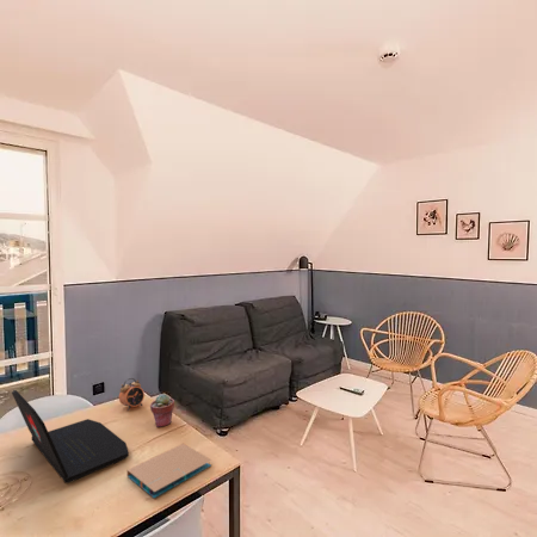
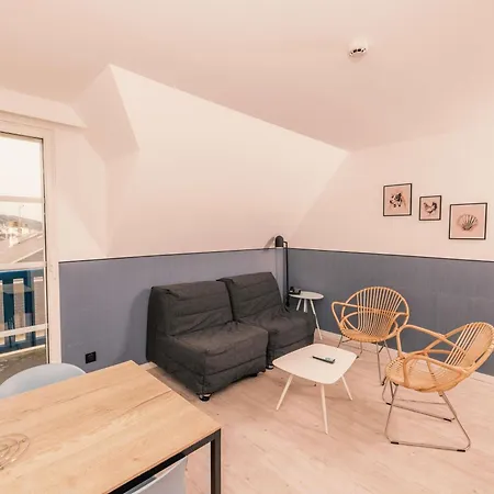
- laptop [11,389,130,484]
- notebook [126,443,214,499]
- alarm clock [118,377,146,412]
- potted succulent [149,393,175,428]
